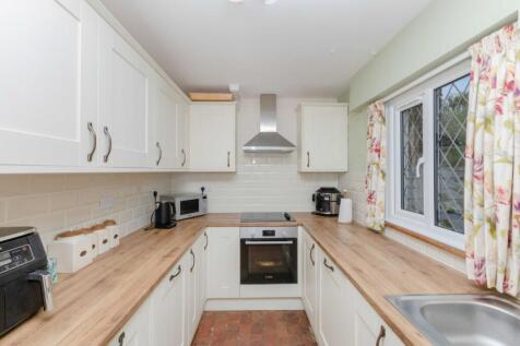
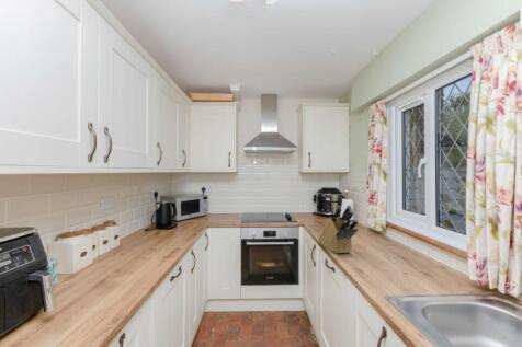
+ knife block [317,204,360,254]
